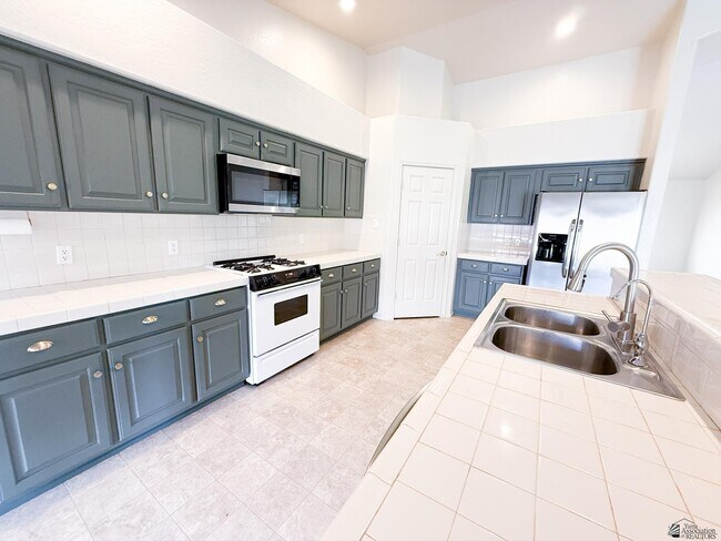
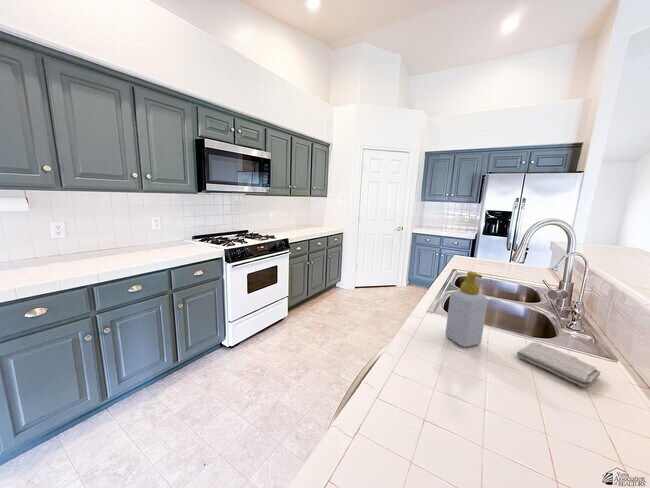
+ soap bottle [444,271,488,348]
+ washcloth [516,341,602,389]
